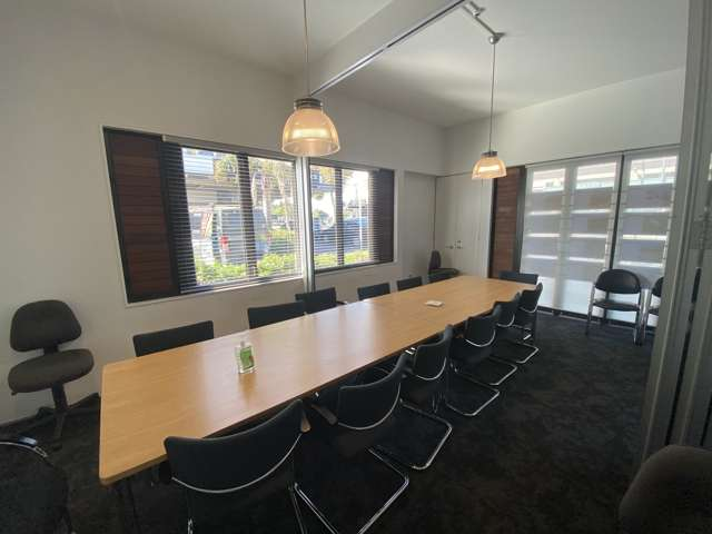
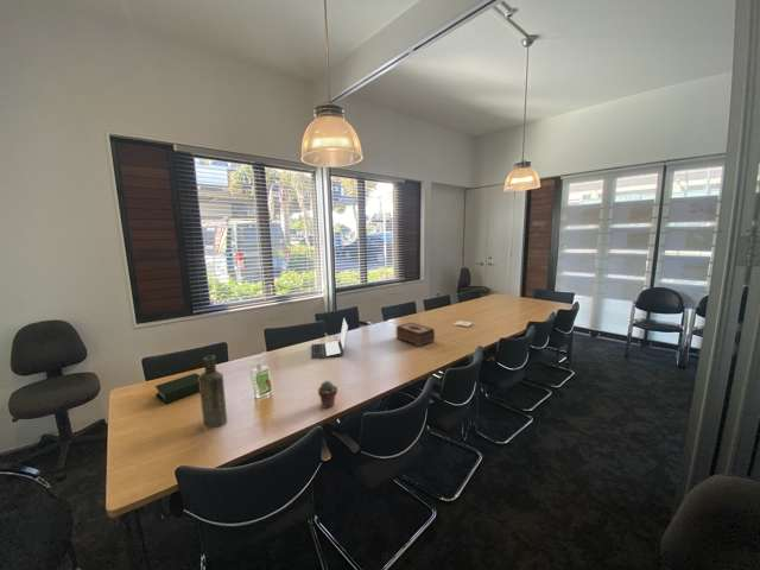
+ tissue box [395,322,436,348]
+ book [154,372,201,405]
+ laptop [310,316,349,360]
+ bottle [198,354,228,429]
+ potted succulent [317,380,338,408]
